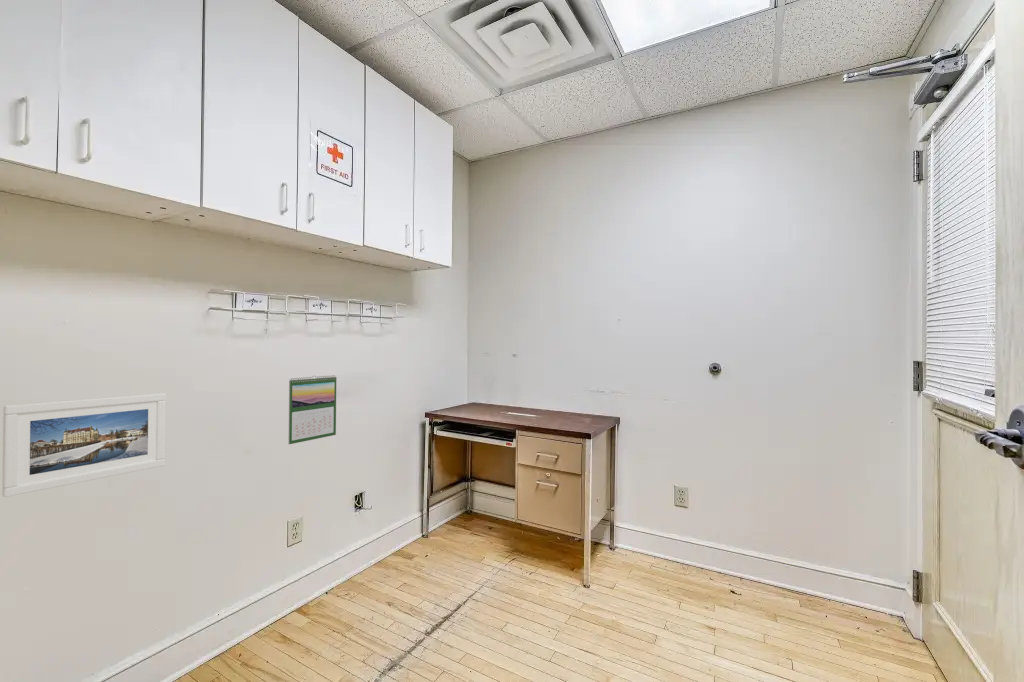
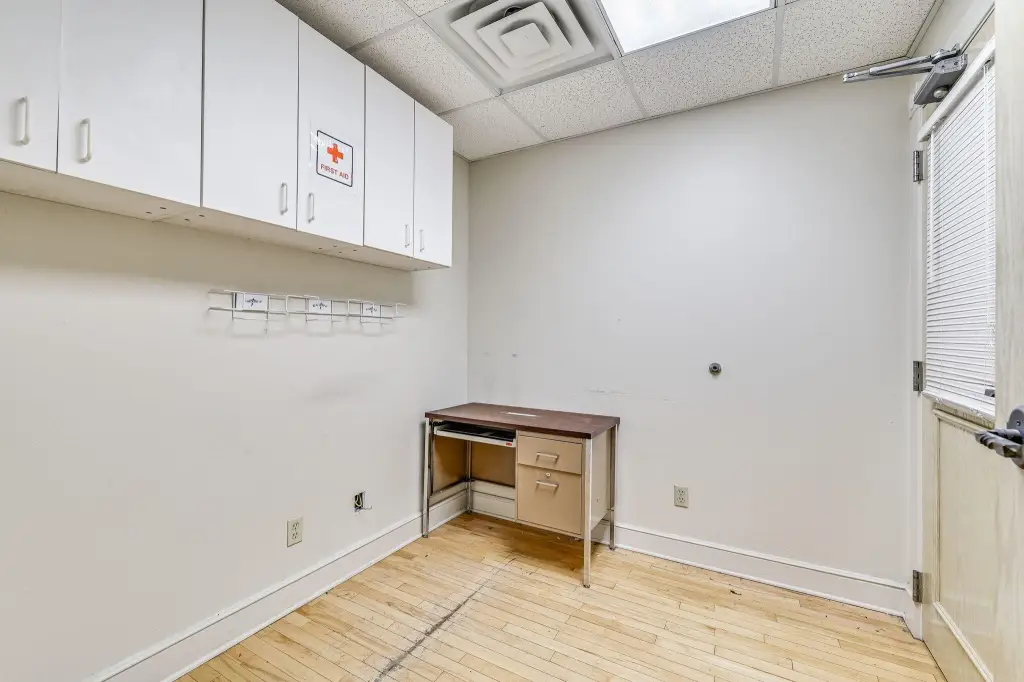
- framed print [1,392,167,498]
- calendar [287,374,337,445]
